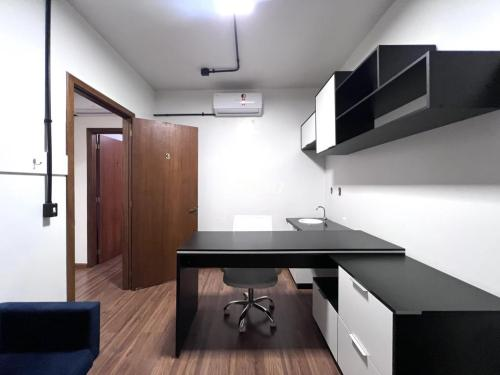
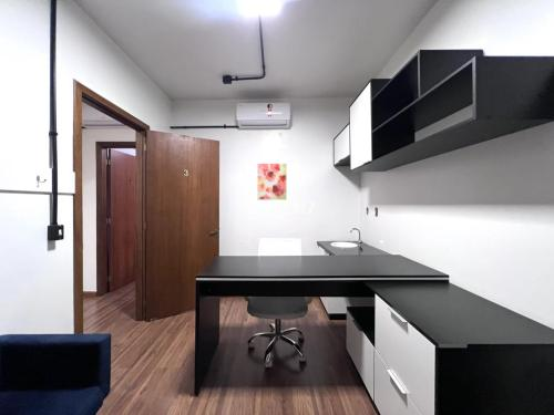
+ wall art [256,163,287,200]
